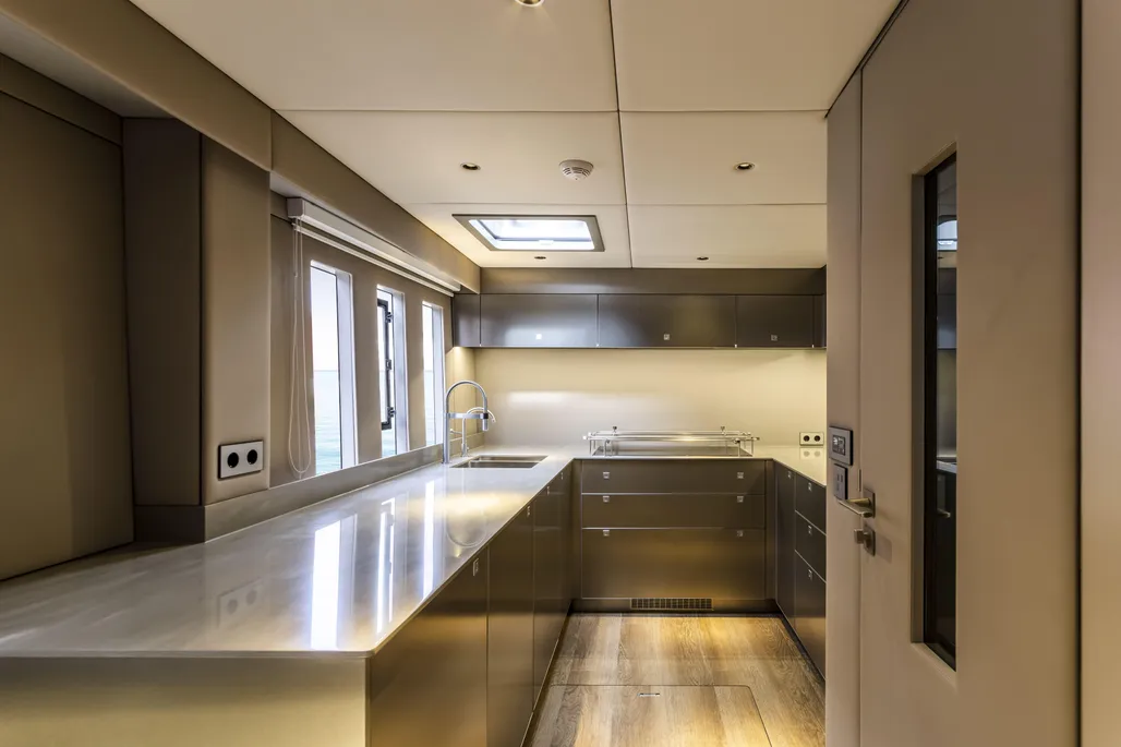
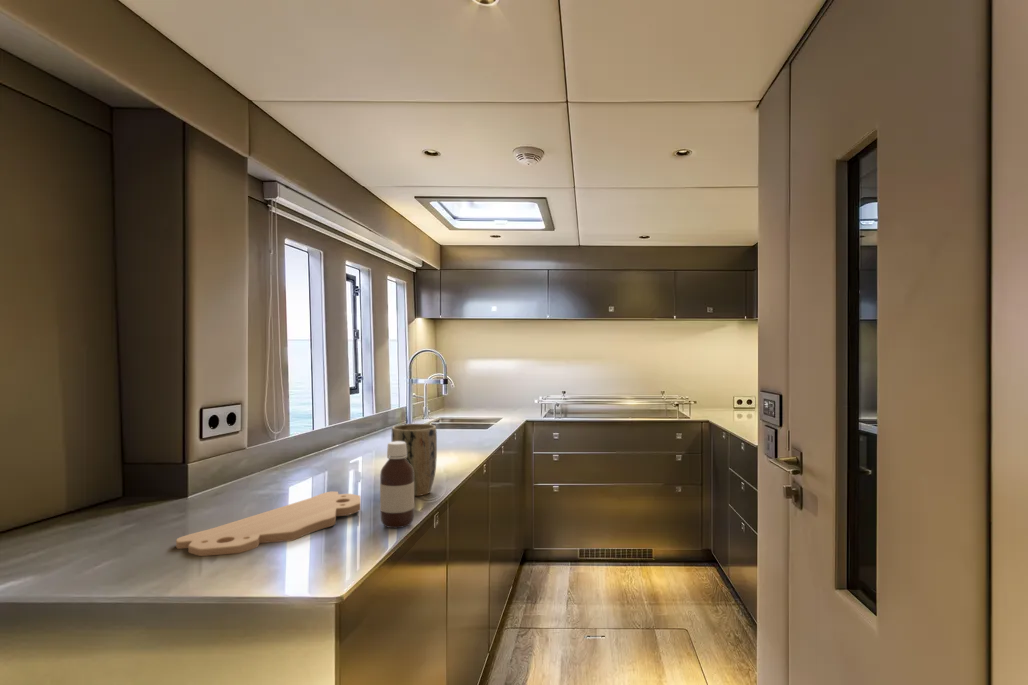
+ bottle [379,441,415,529]
+ plant pot [390,423,438,497]
+ cutting board [175,491,362,557]
